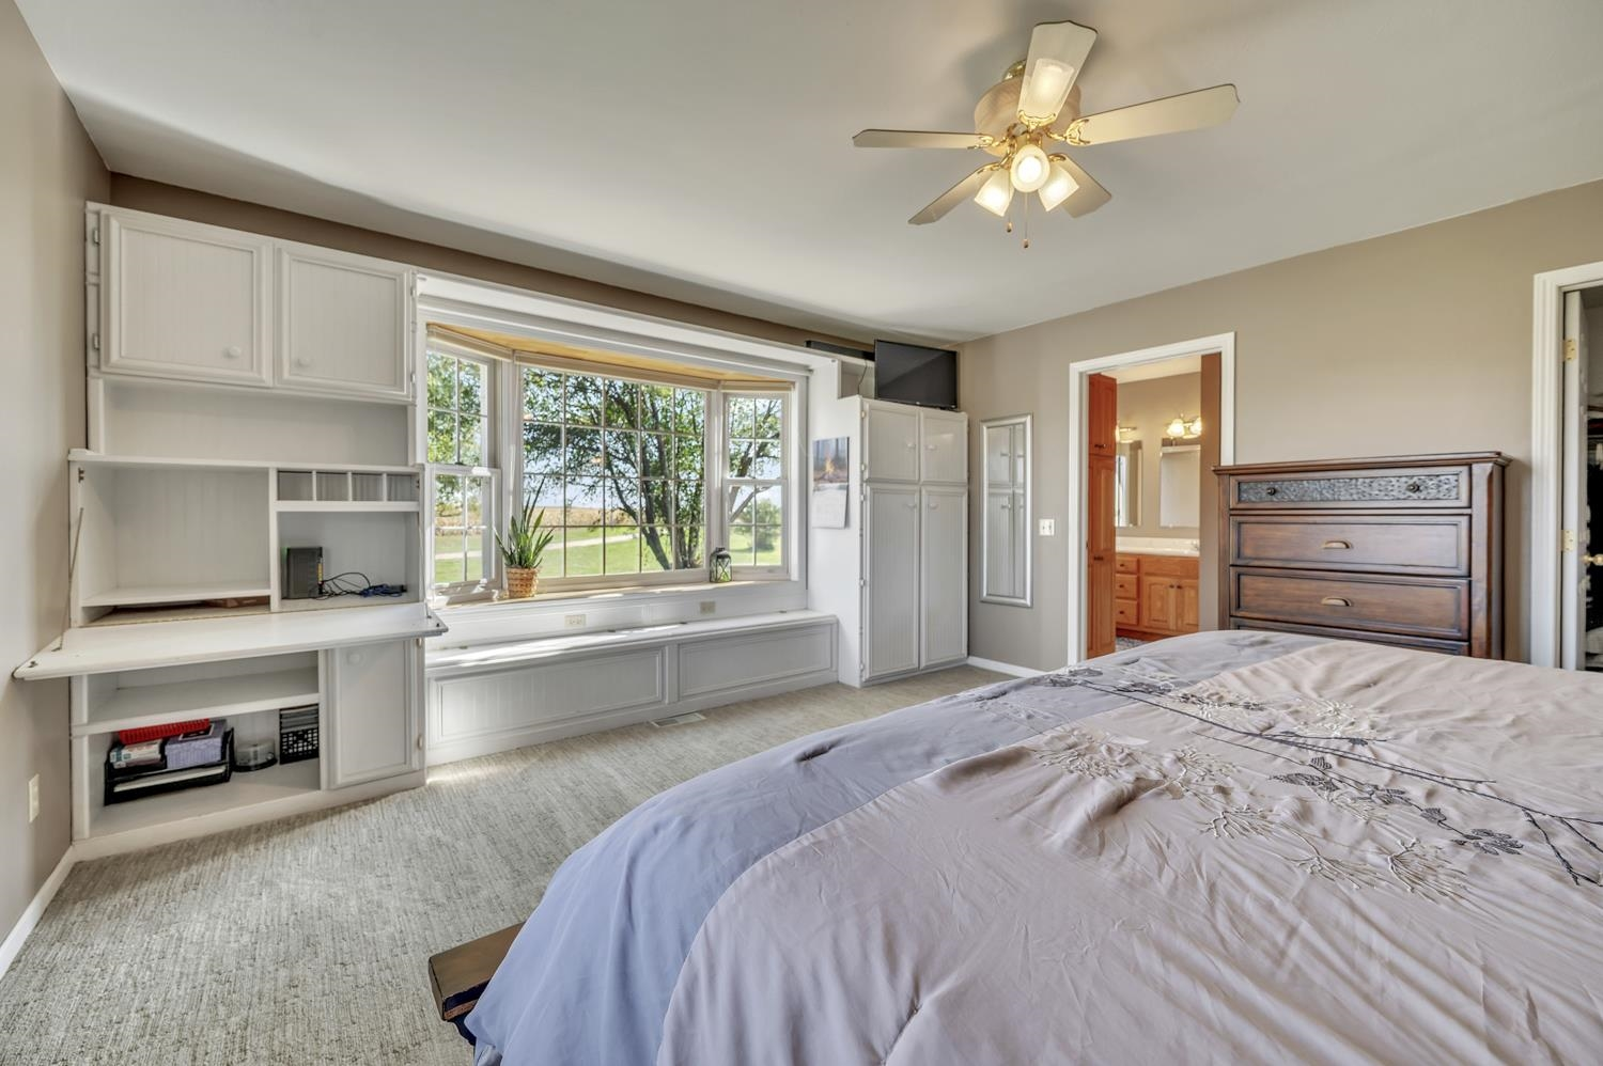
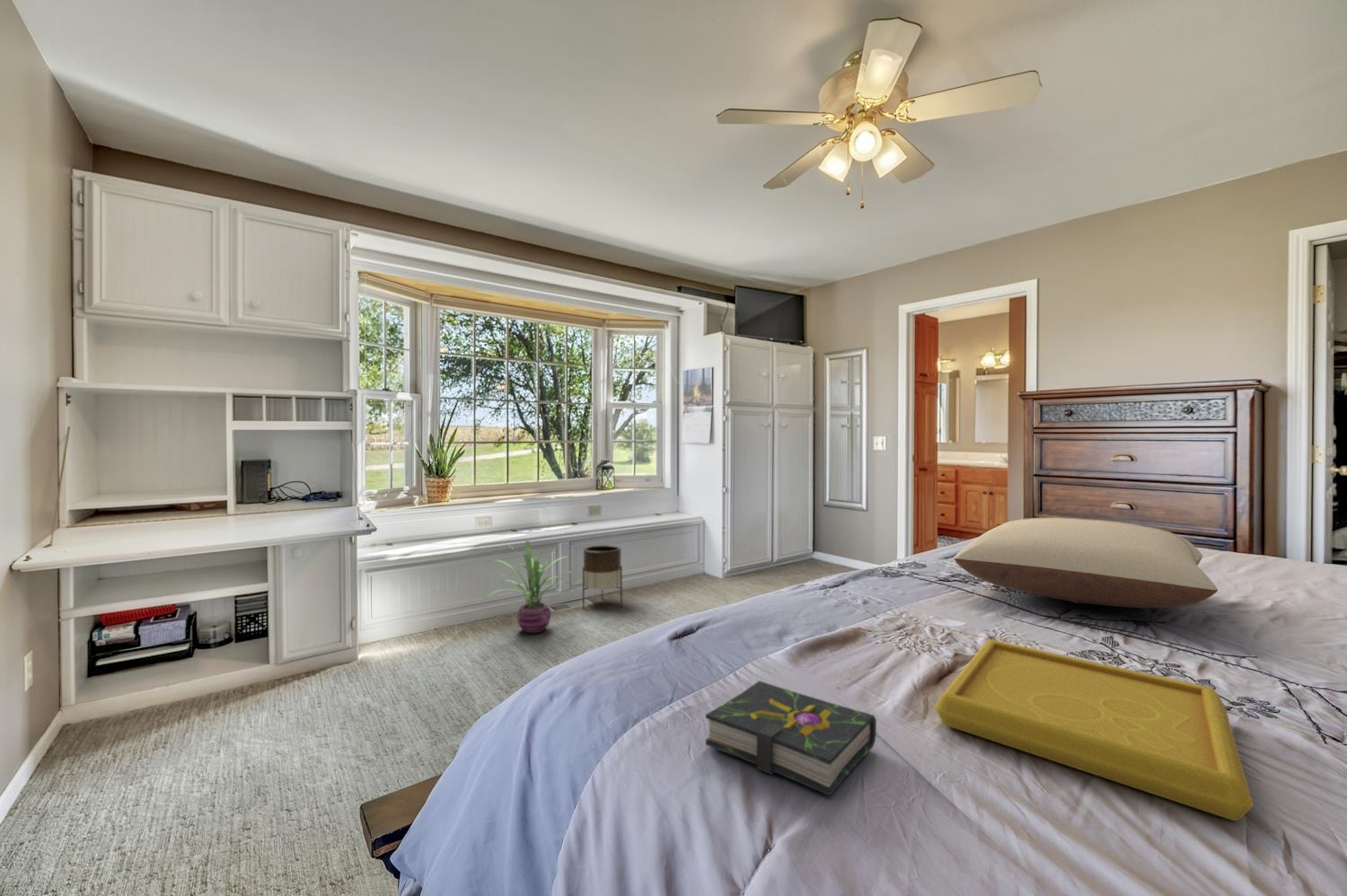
+ decorative plant [485,540,573,634]
+ book [705,680,877,797]
+ serving tray [934,638,1255,821]
+ pillow [954,516,1219,609]
+ planter [582,544,623,610]
